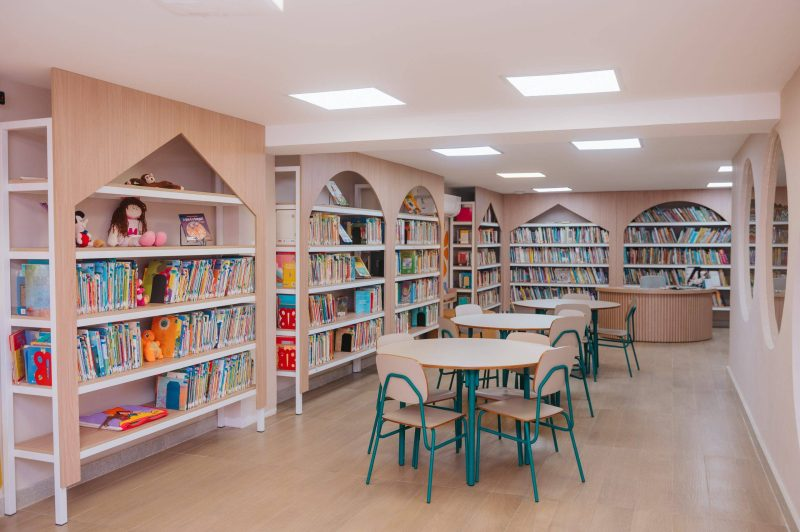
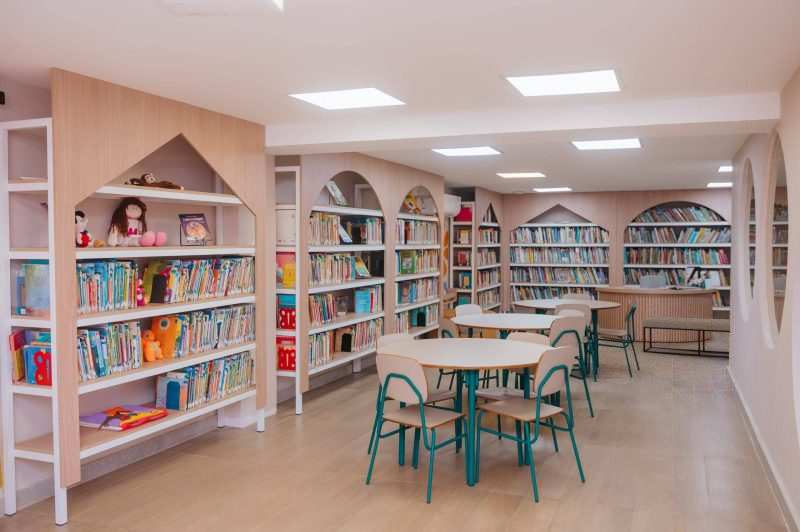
+ bench [641,315,731,359]
